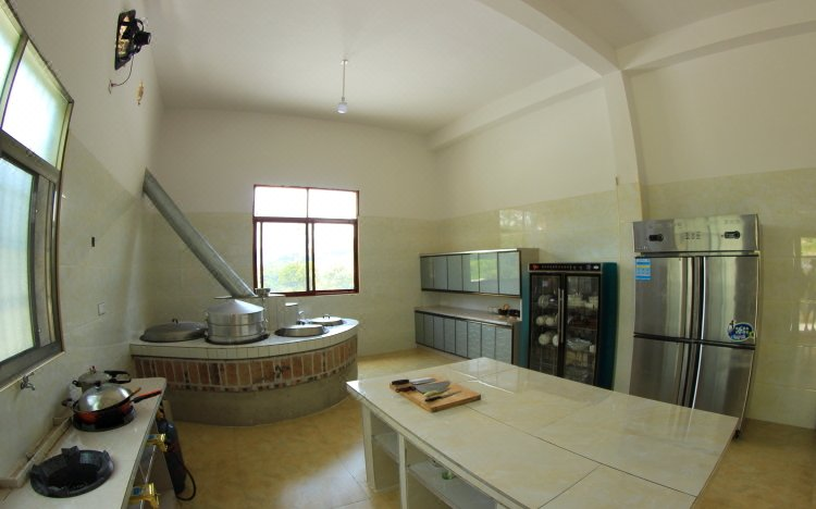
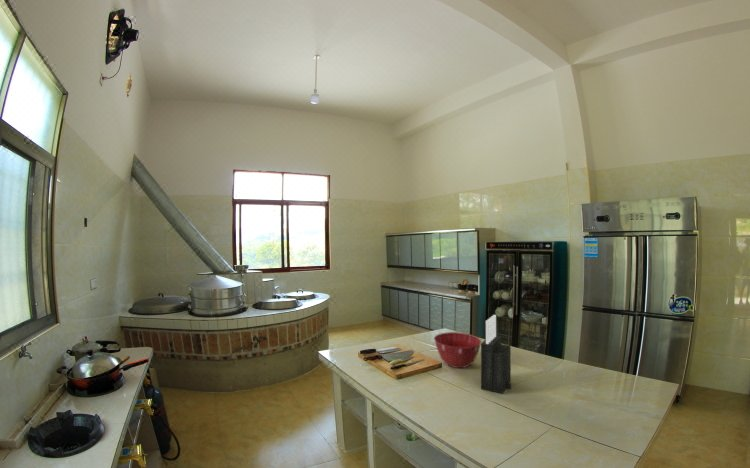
+ mixing bowl [433,331,482,369]
+ knife block [480,314,512,395]
